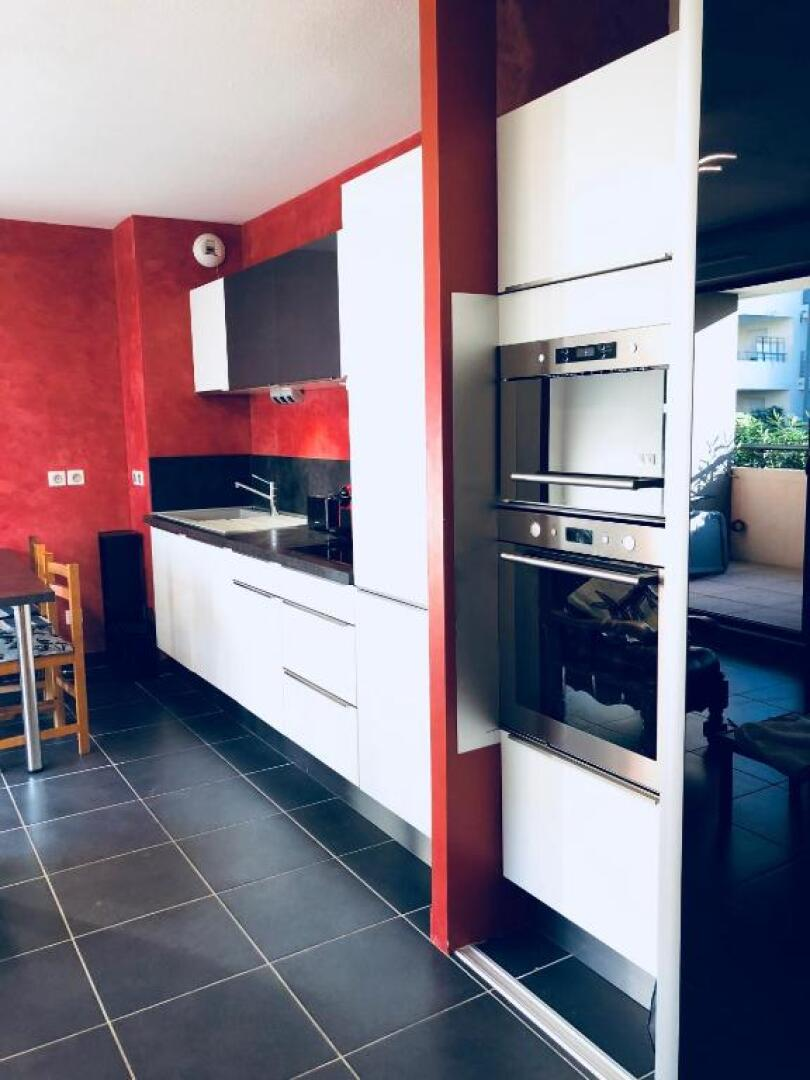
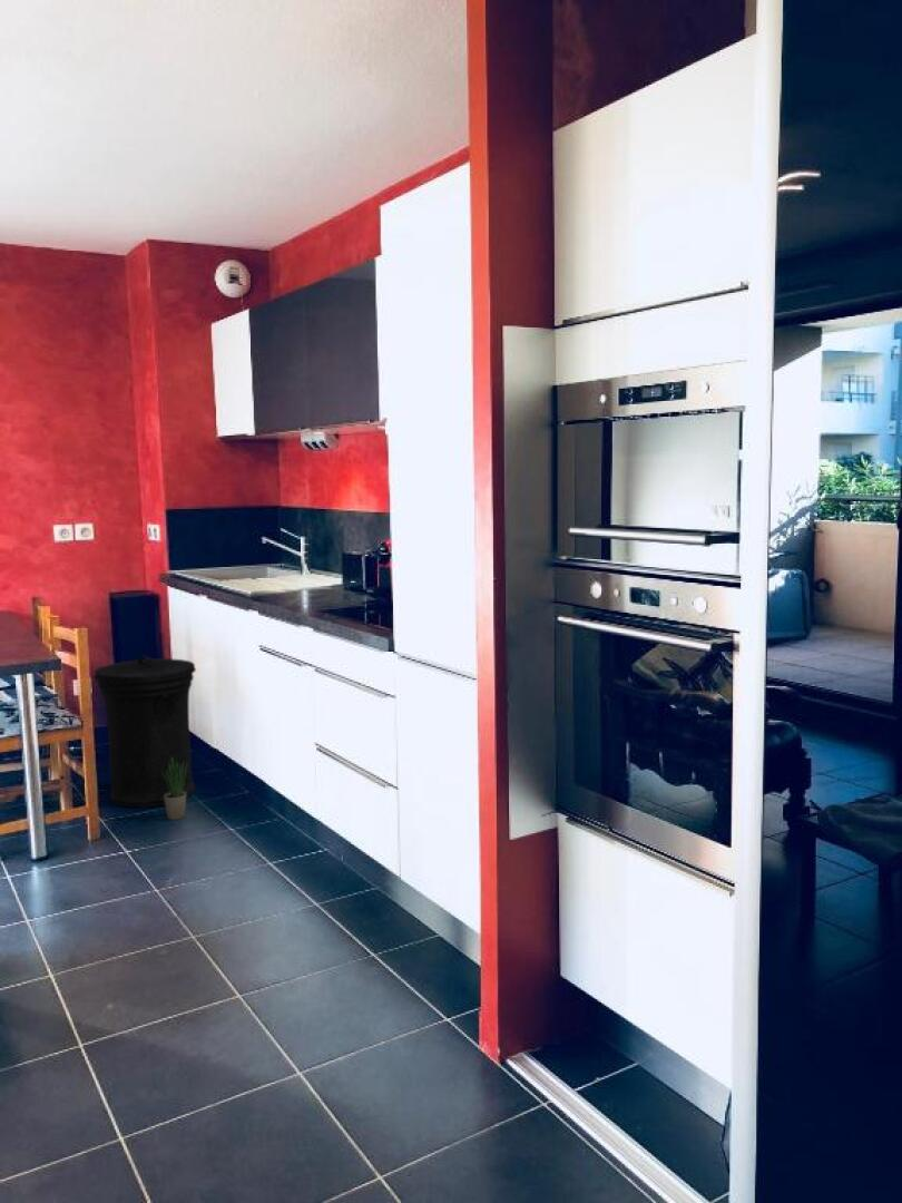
+ potted plant [161,755,188,821]
+ trash can [92,655,197,809]
